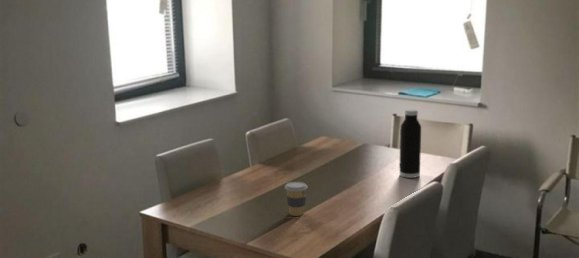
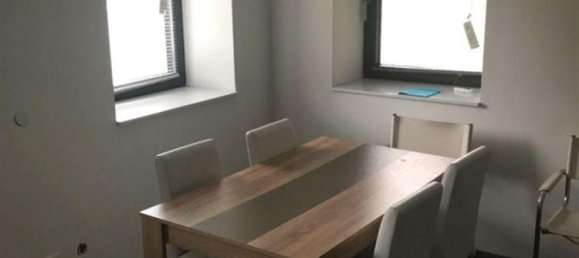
- water bottle [398,108,422,179]
- coffee cup [284,181,309,217]
